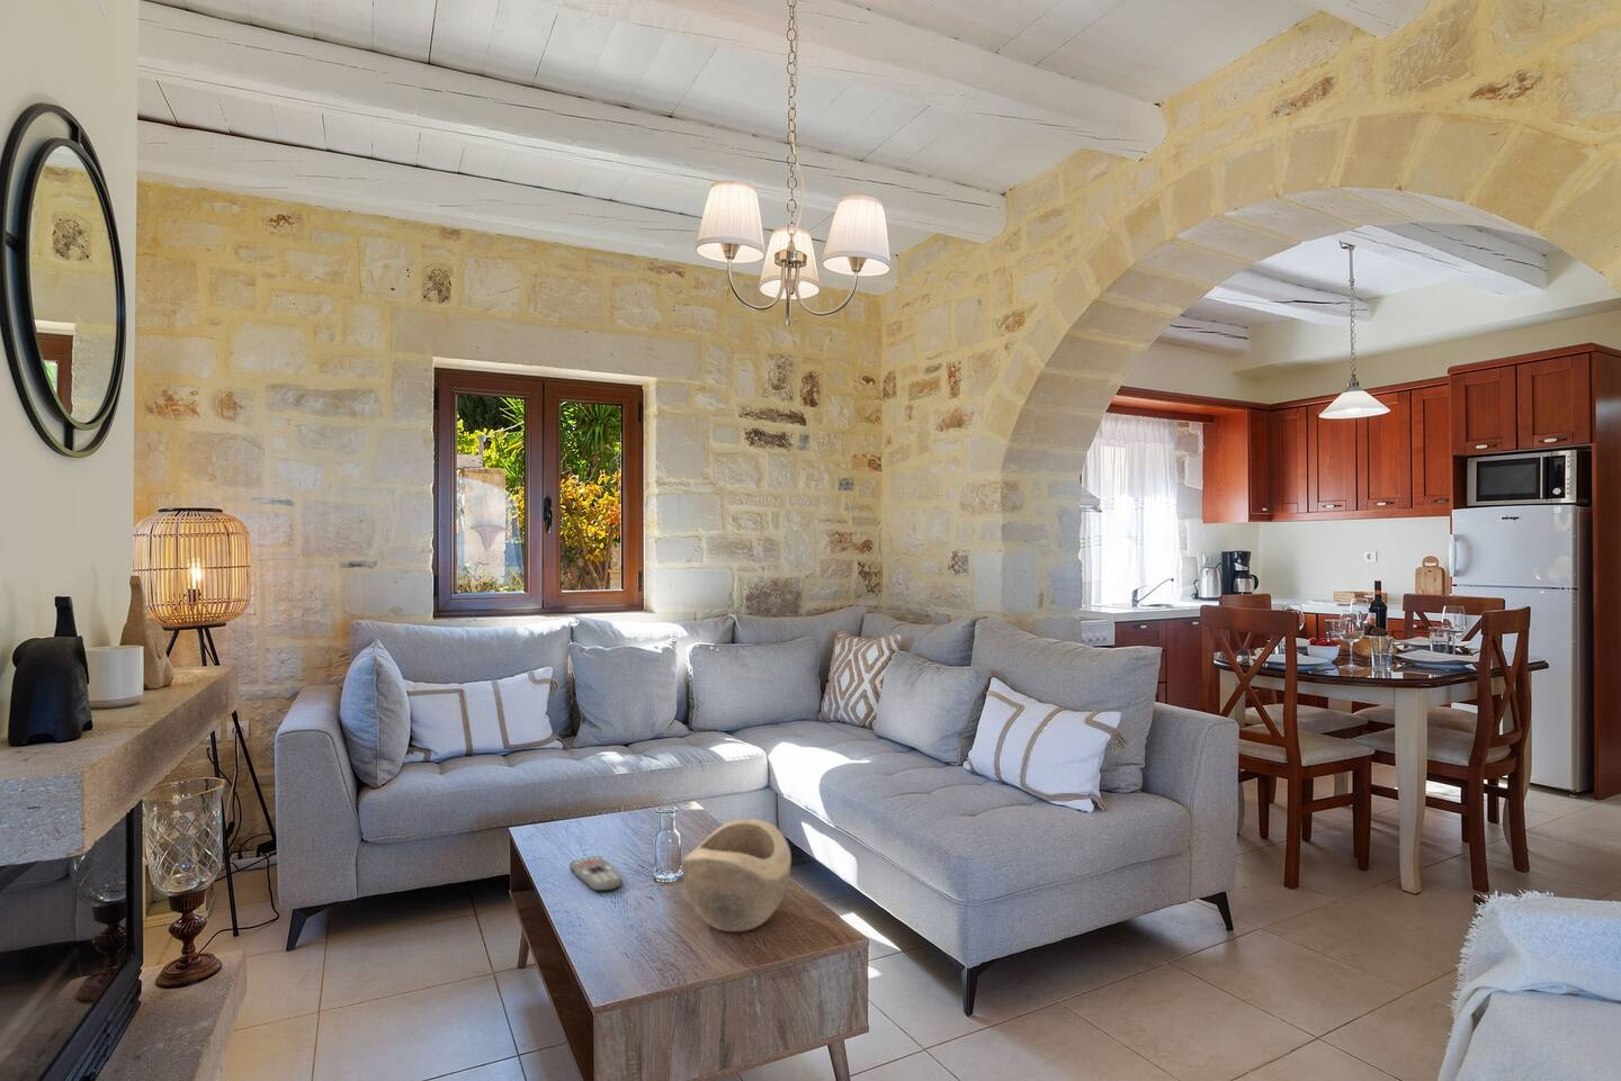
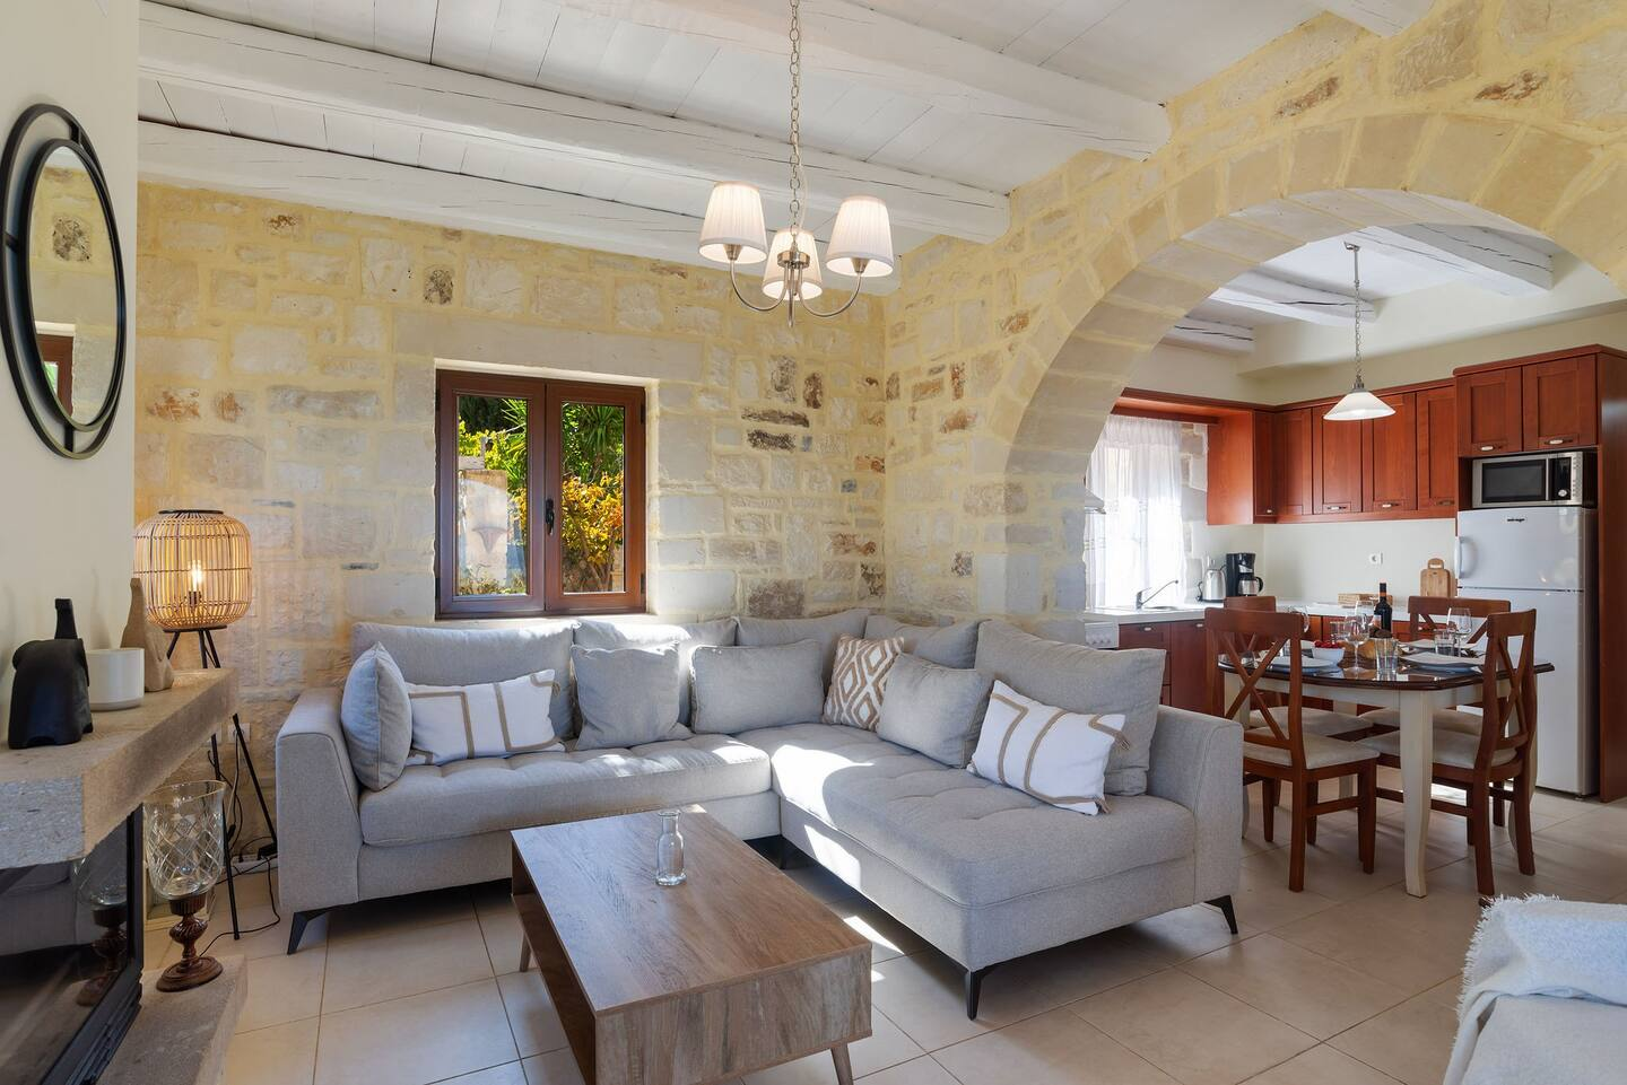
- decorative bowl [681,818,793,933]
- remote control [568,855,624,892]
